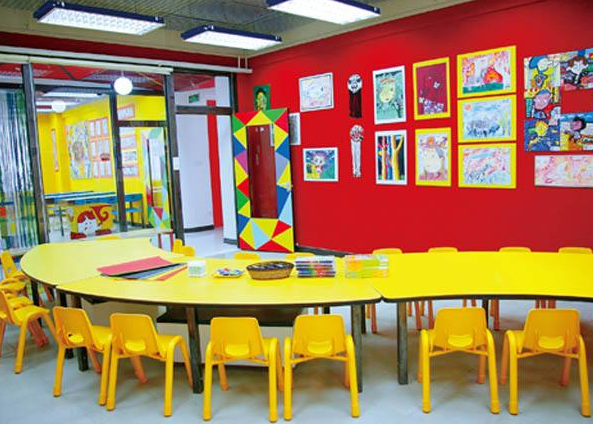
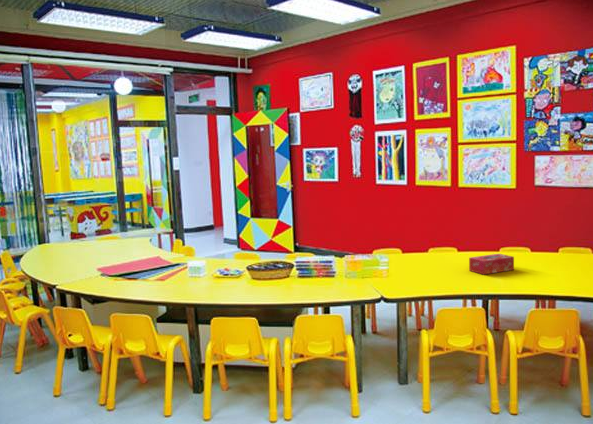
+ tissue box [468,253,515,275]
